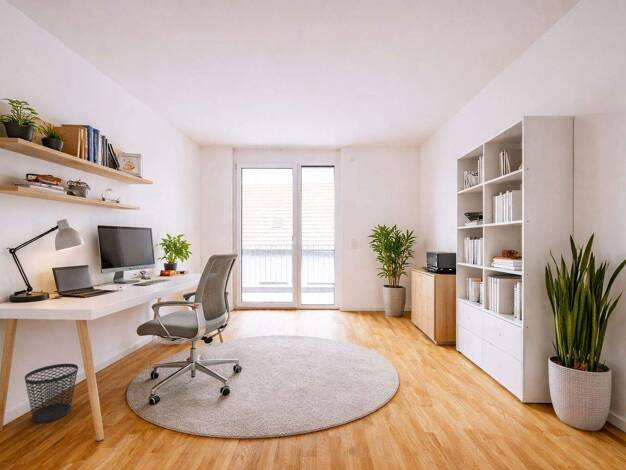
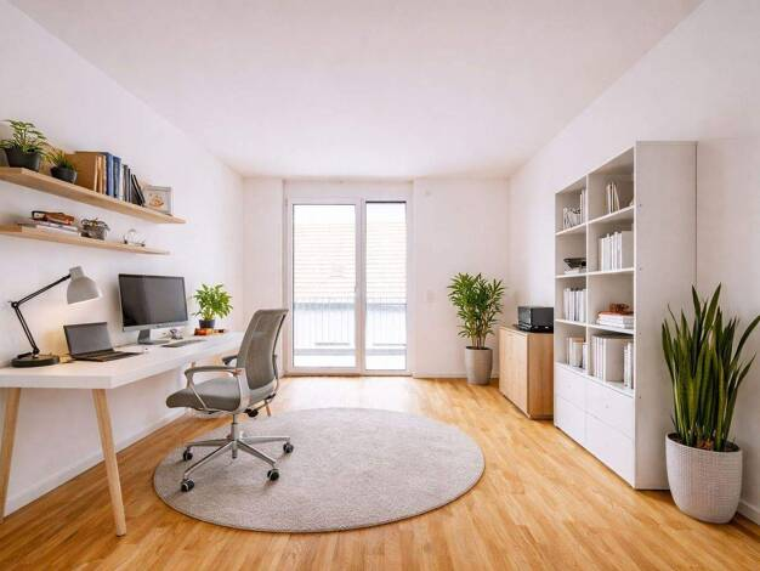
- wastebasket [24,363,79,424]
